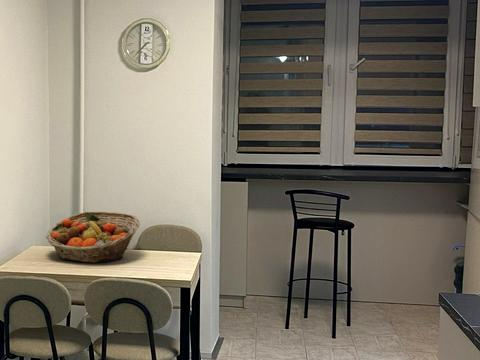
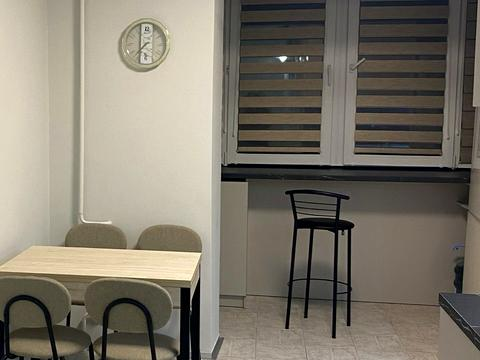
- fruit basket [45,211,141,264]
